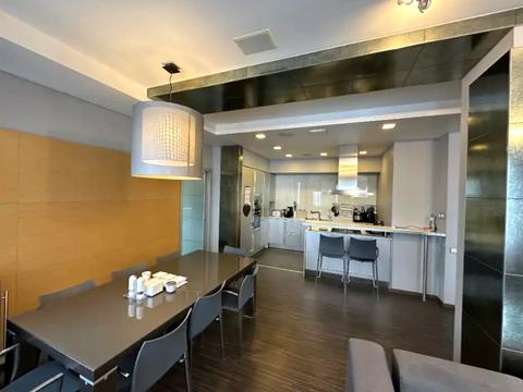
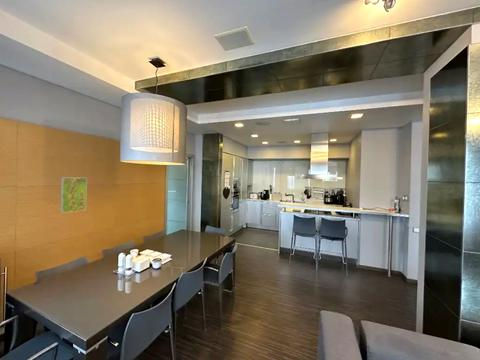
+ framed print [59,176,88,214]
